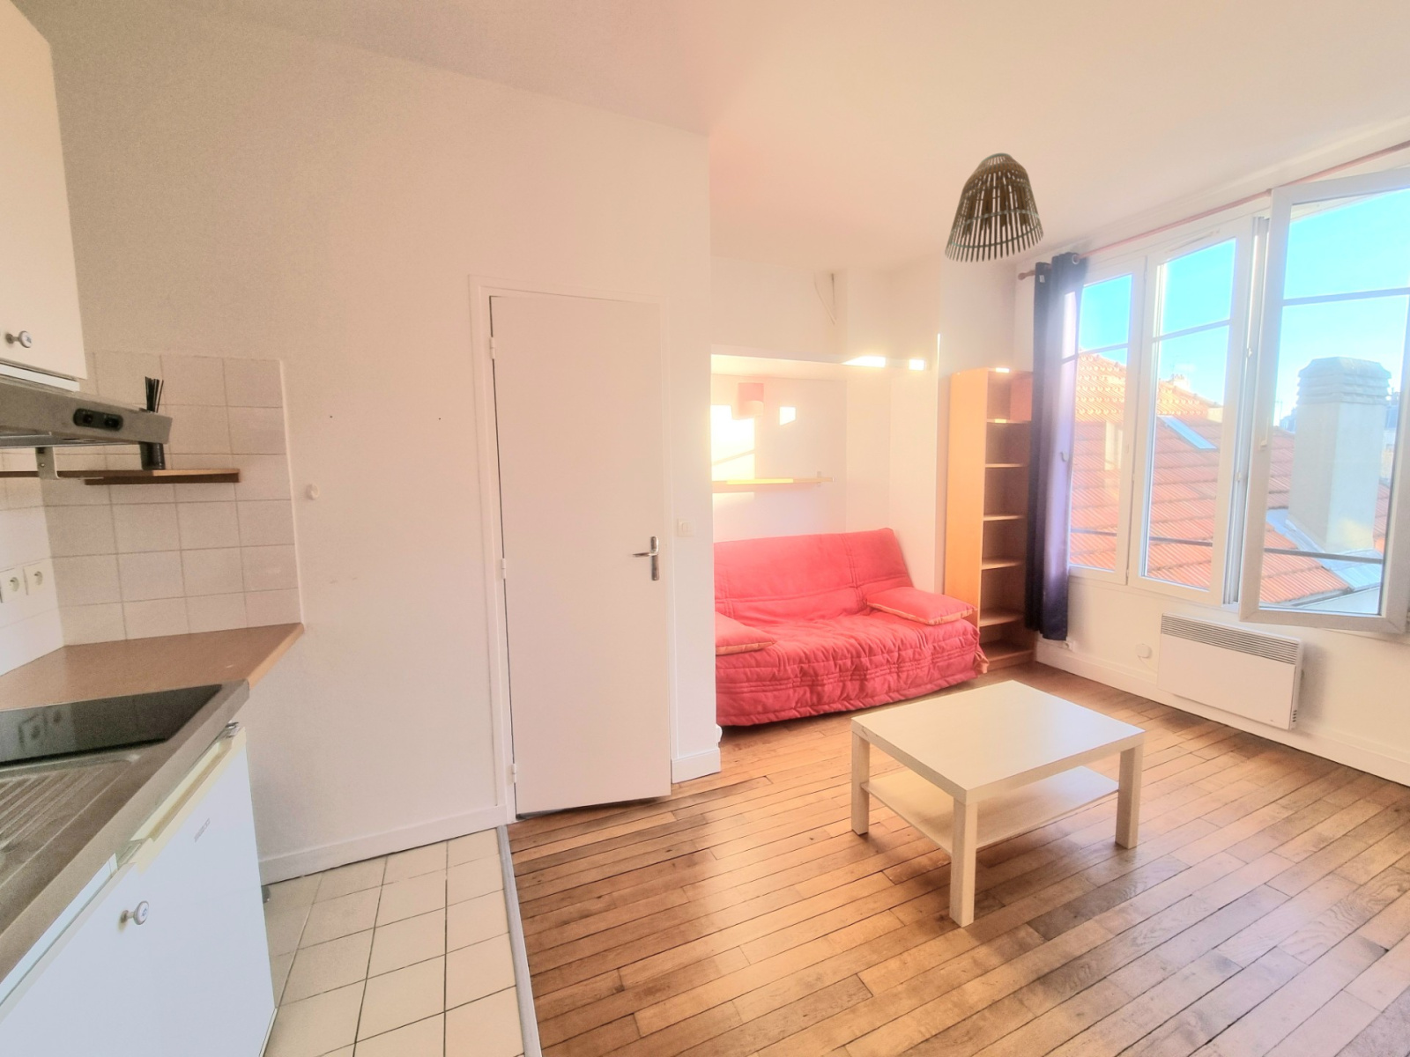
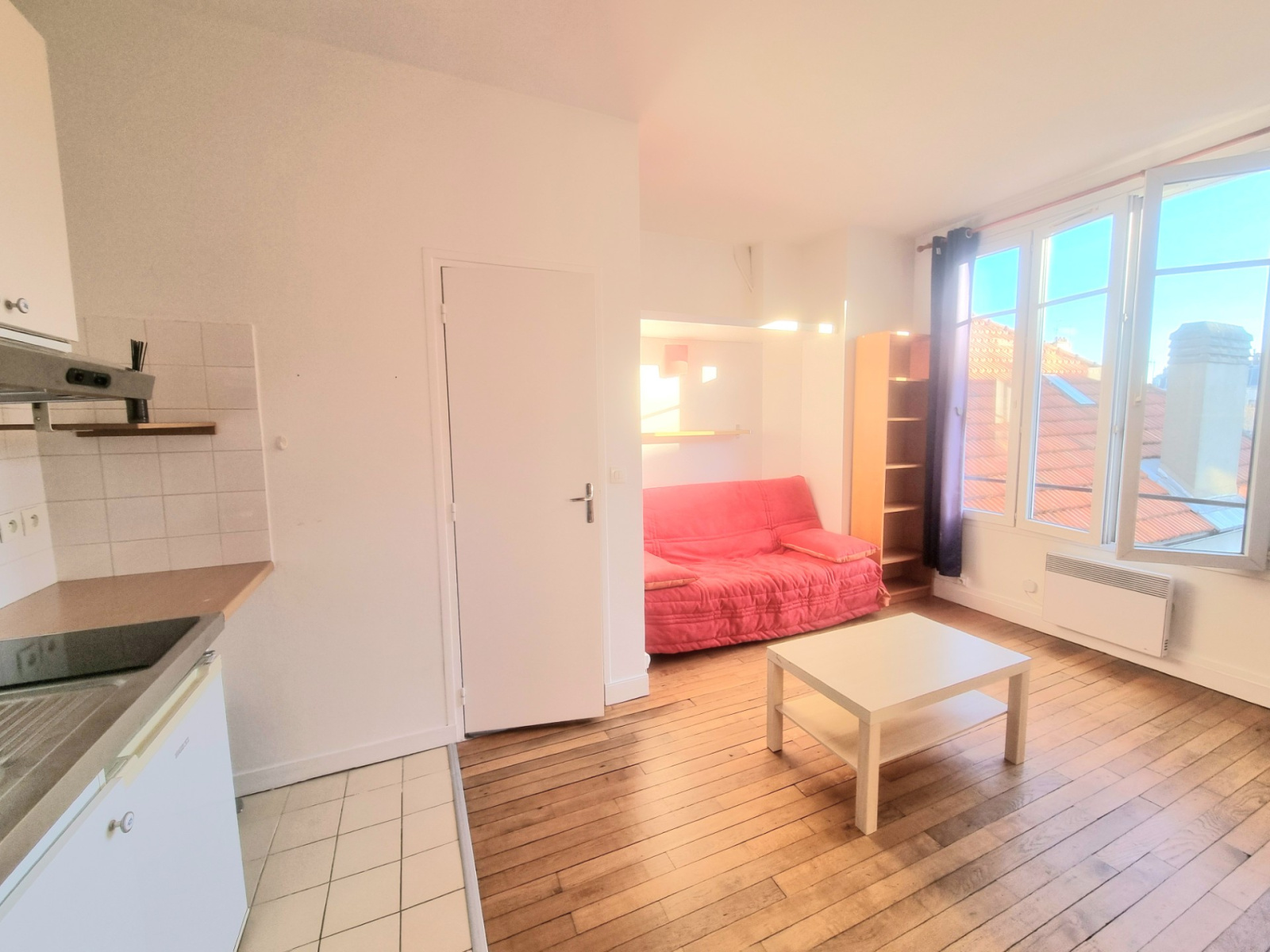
- lamp shade [944,152,1045,263]
